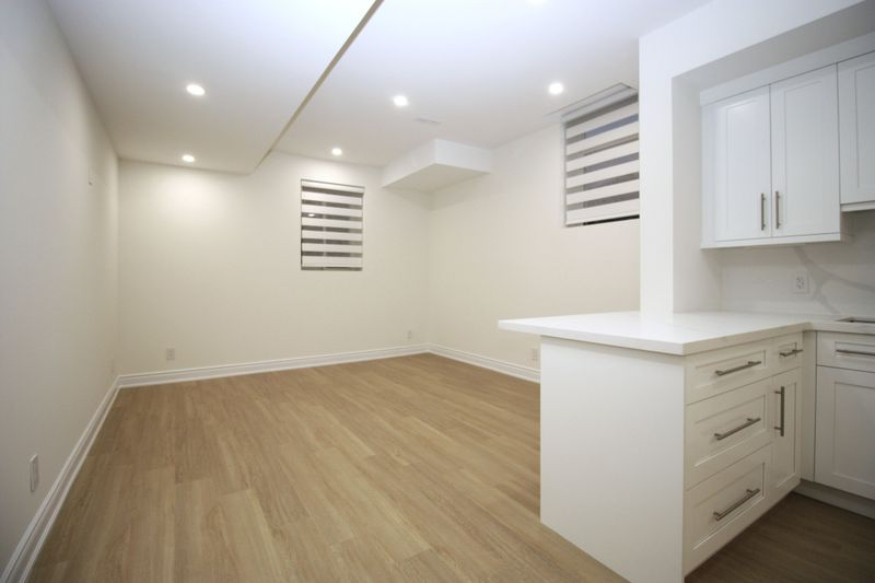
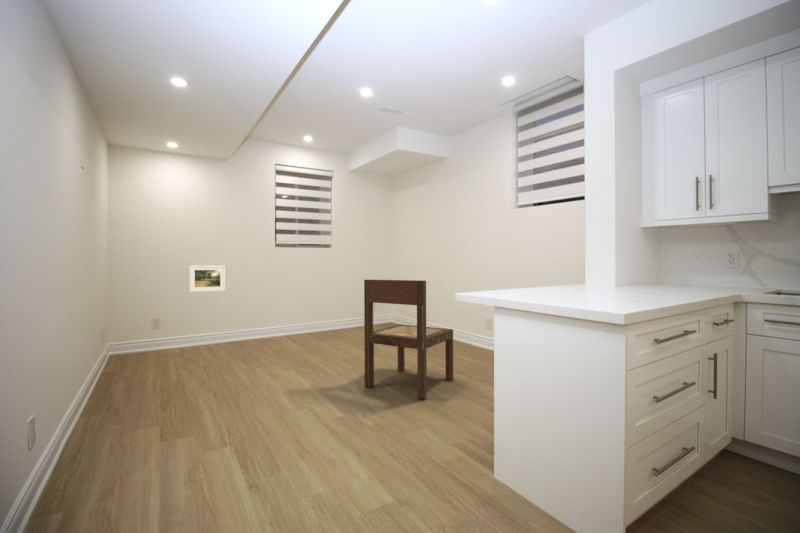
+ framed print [188,264,226,293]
+ dining chair [363,279,454,400]
